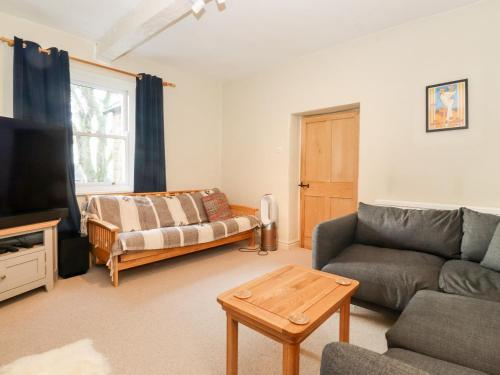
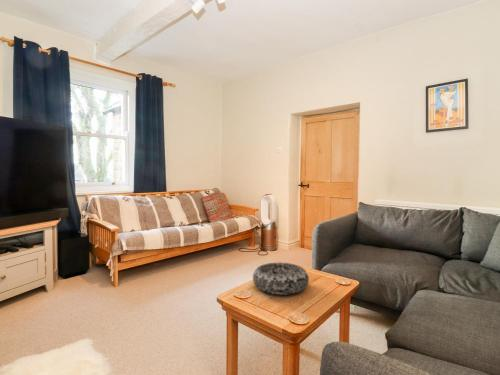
+ decorative bowl [252,262,310,296]
